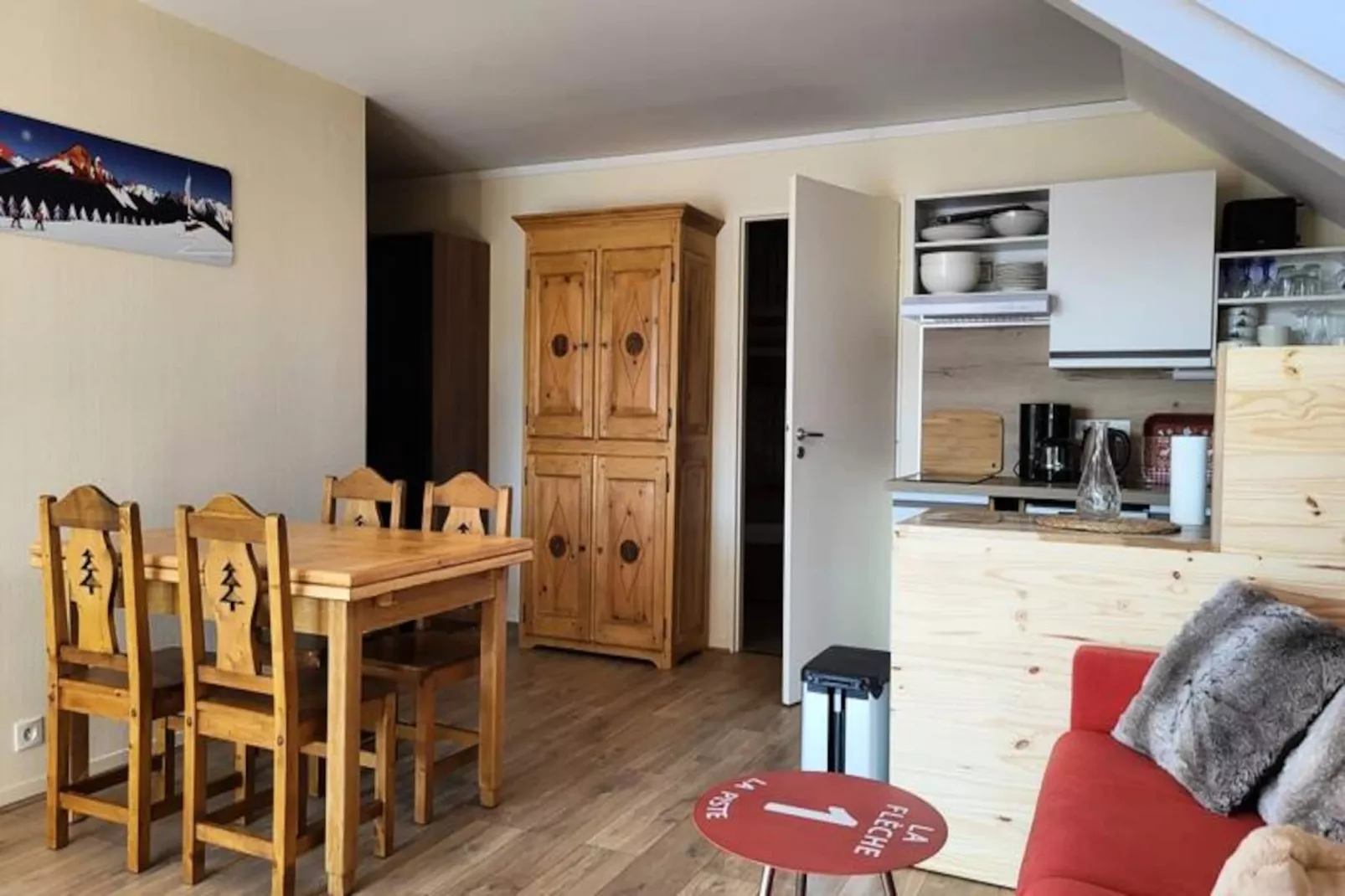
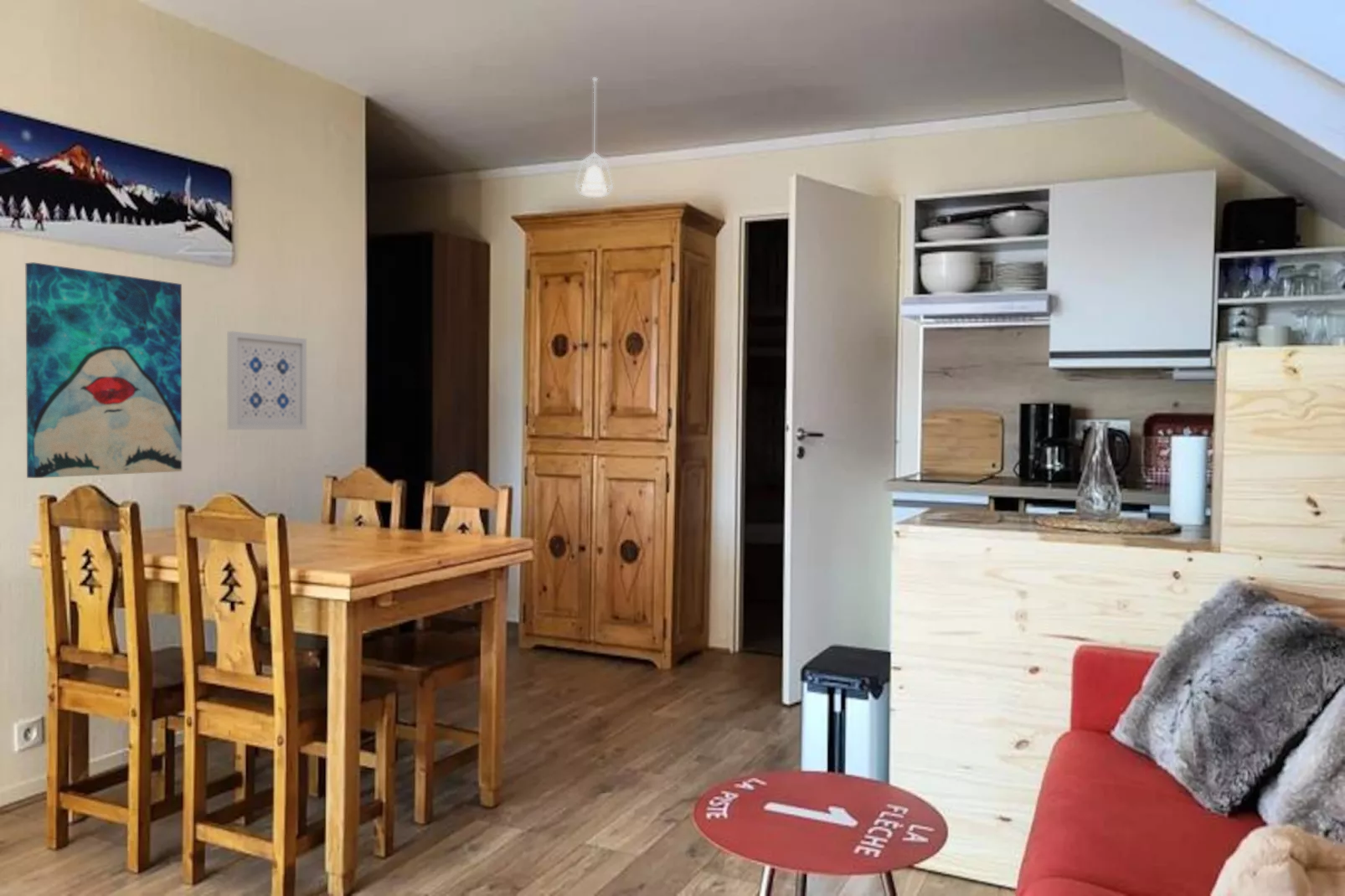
+ wall art [24,261,183,479]
+ wall art [226,331,307,430]
+ pendant lamp [575,77,614,198]
